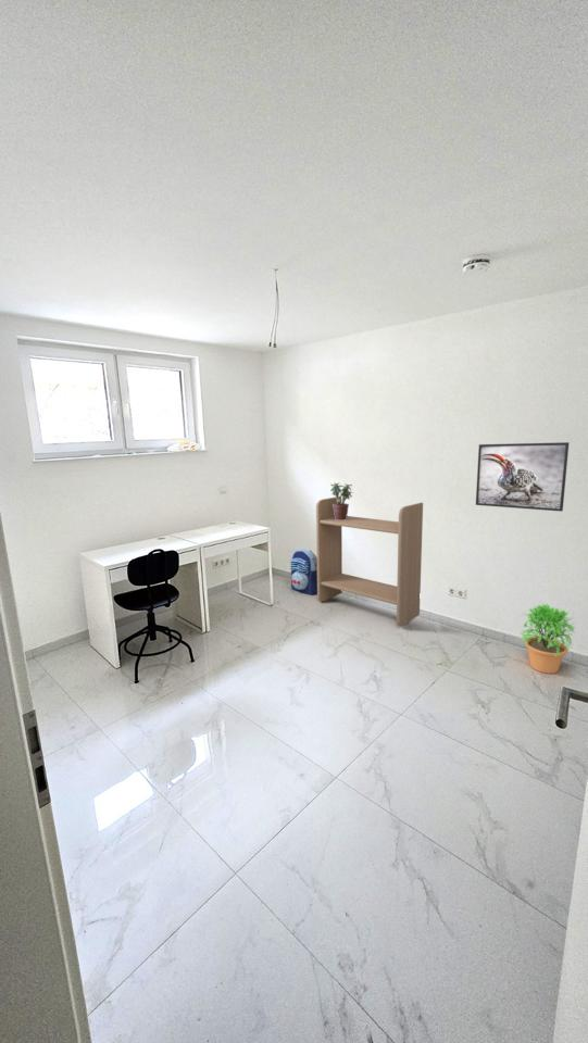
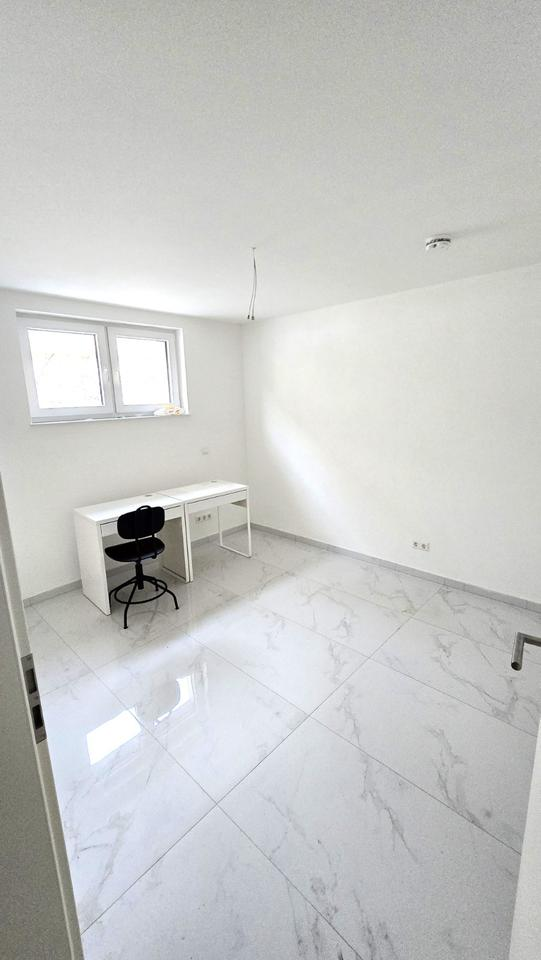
- potted plant [329,481,354,520]
- bookshelf [315,495,424,627]
- backpack [289,548,317,595]
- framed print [475,441,570,513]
- potted plant [520,603,576,675]
